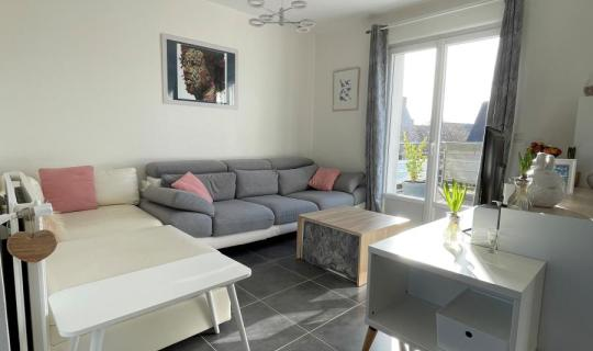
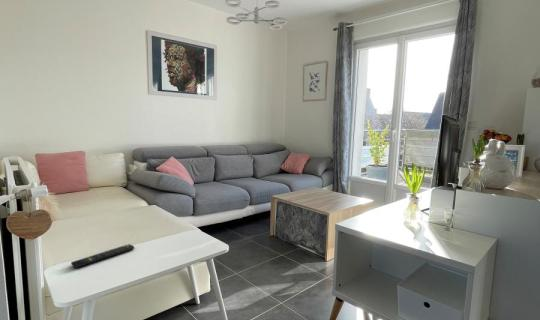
+ remote control [70,243,135,269]
